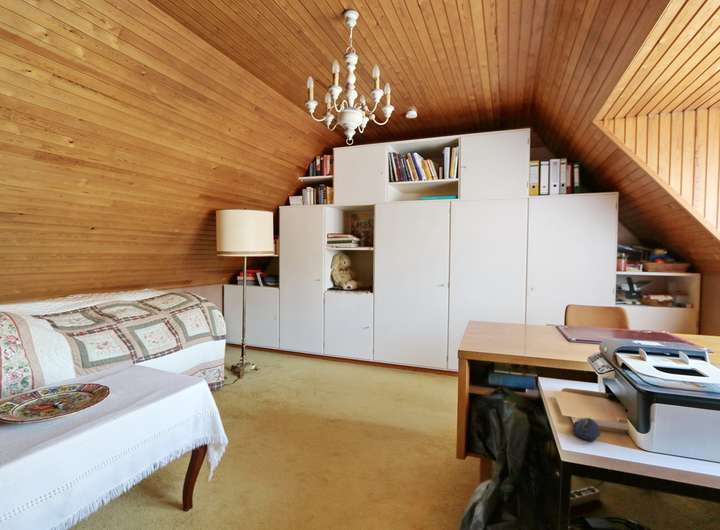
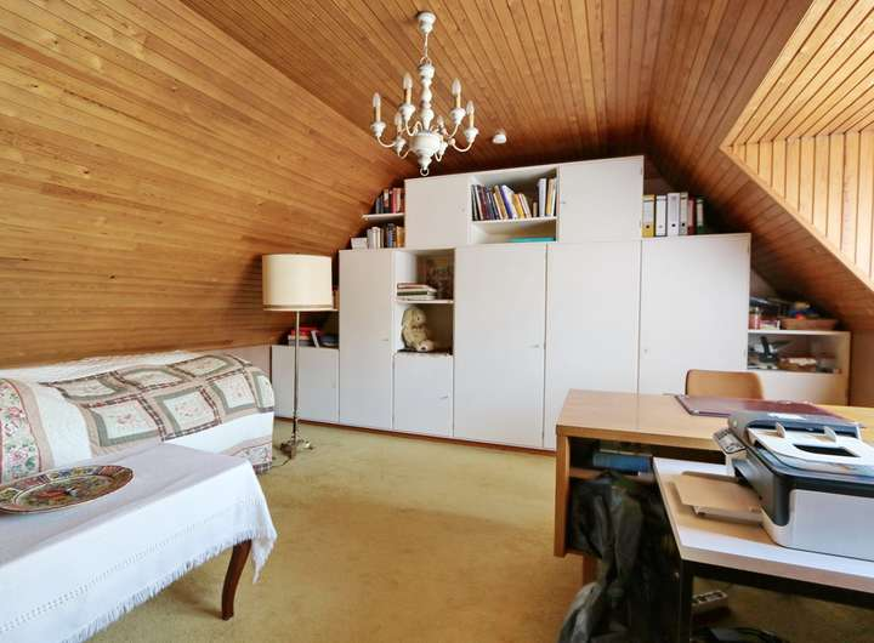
- computer mouse [572,417,602,442]
